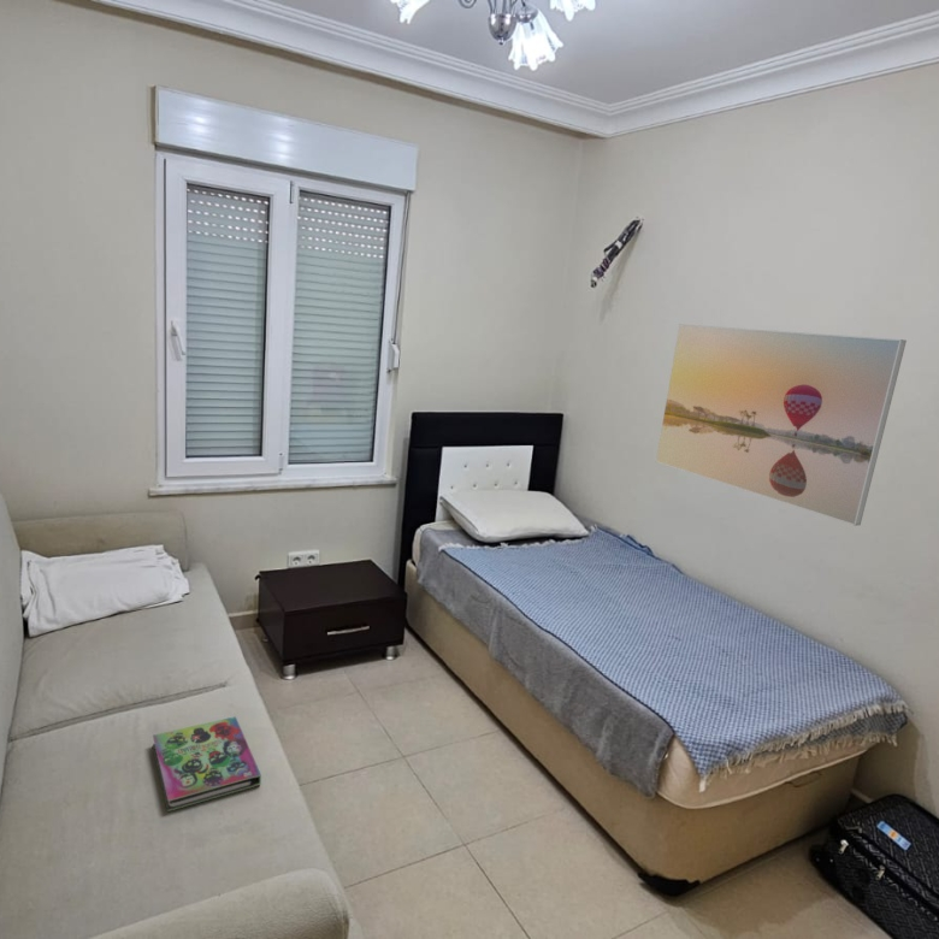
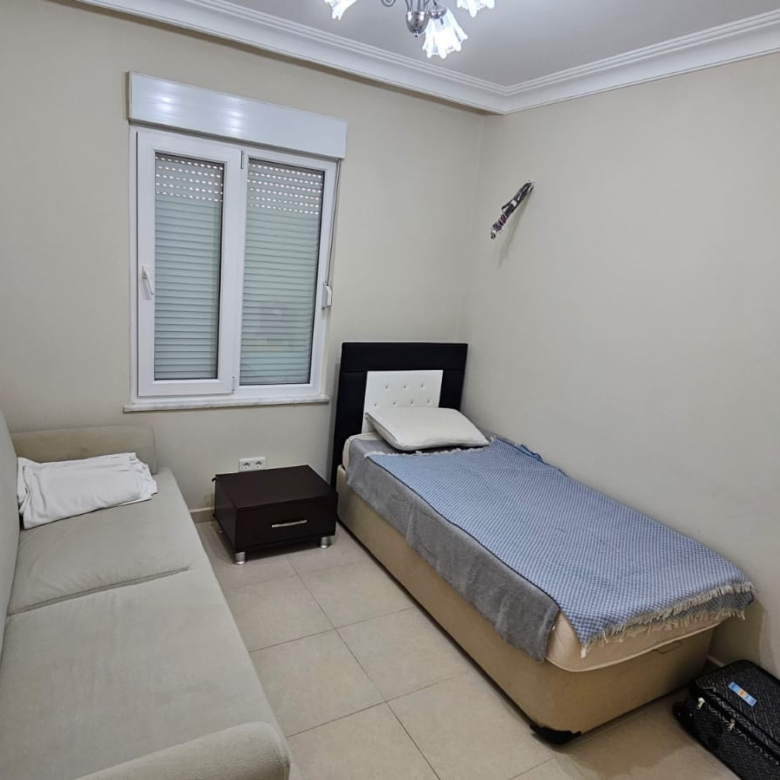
- book [152,715,262,813]
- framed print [654,323,908,527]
